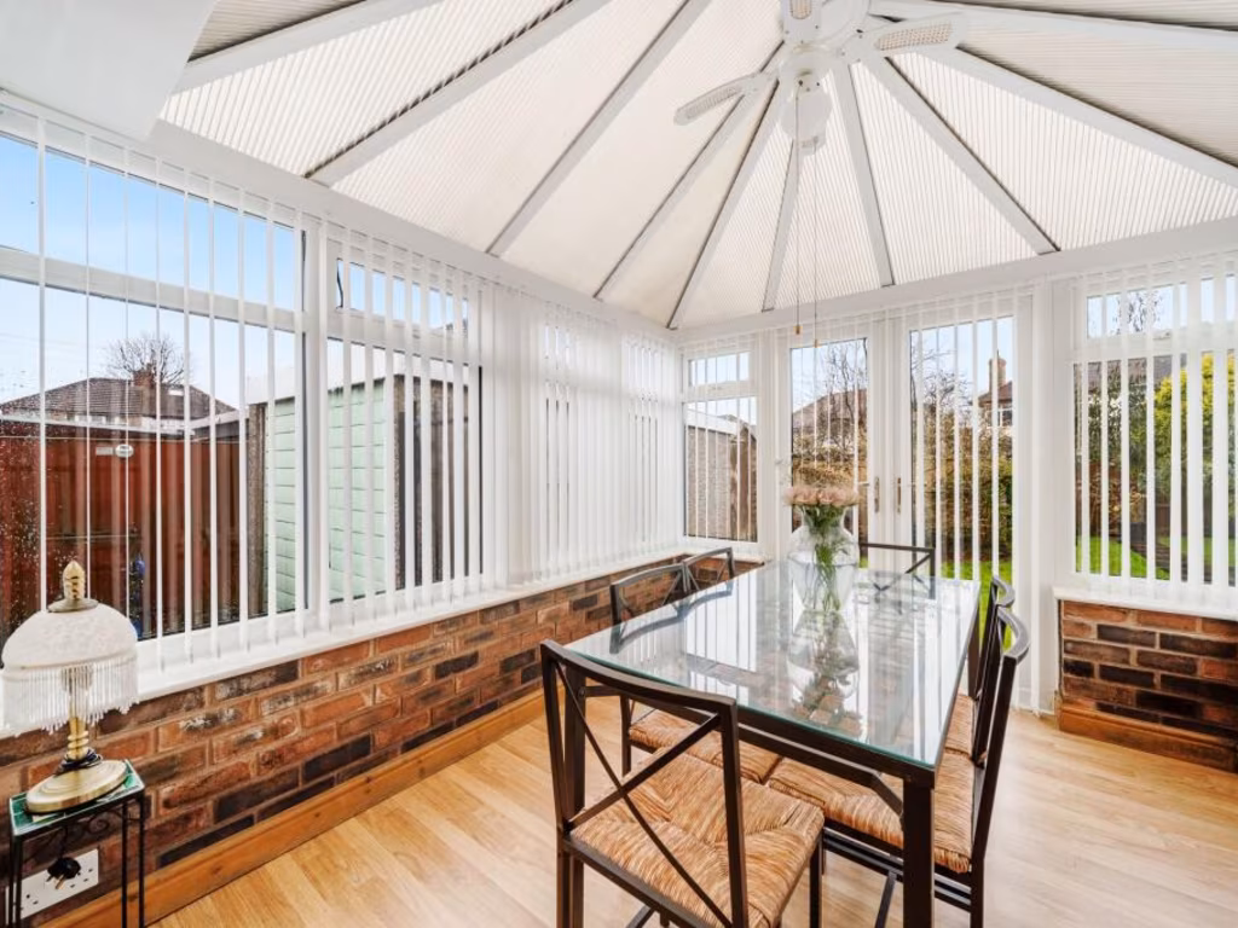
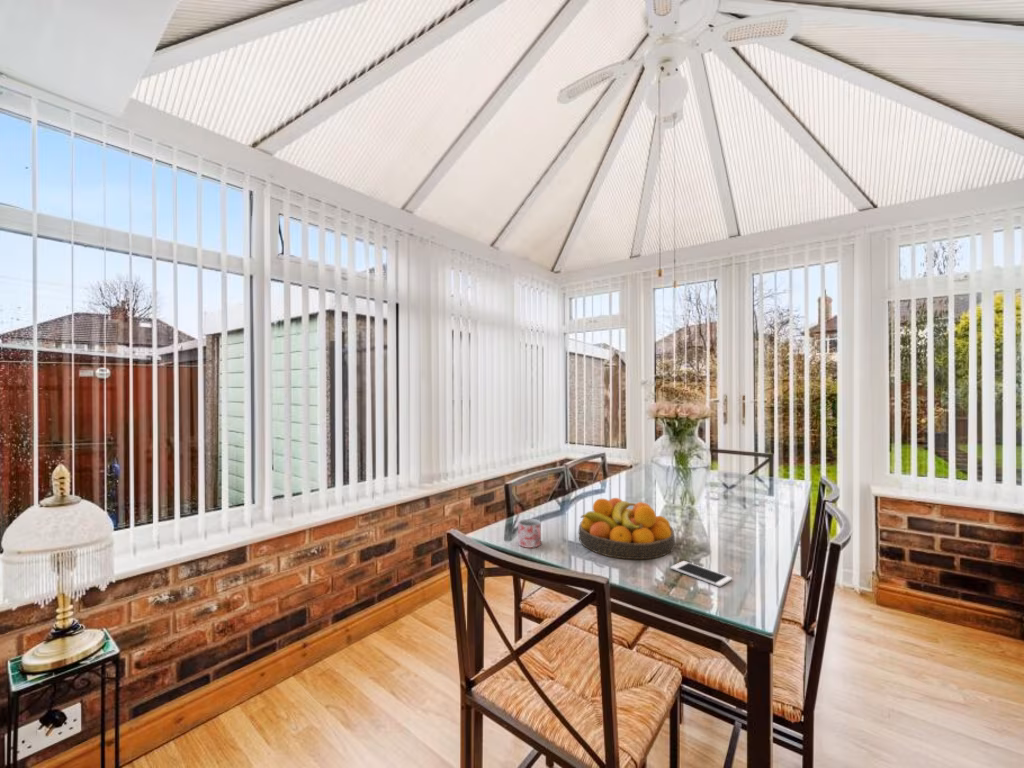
+ mug [517,518,542,549]
+ fruit bowl [578,497,676,560]
+ cell phone [670,560,733,588]
